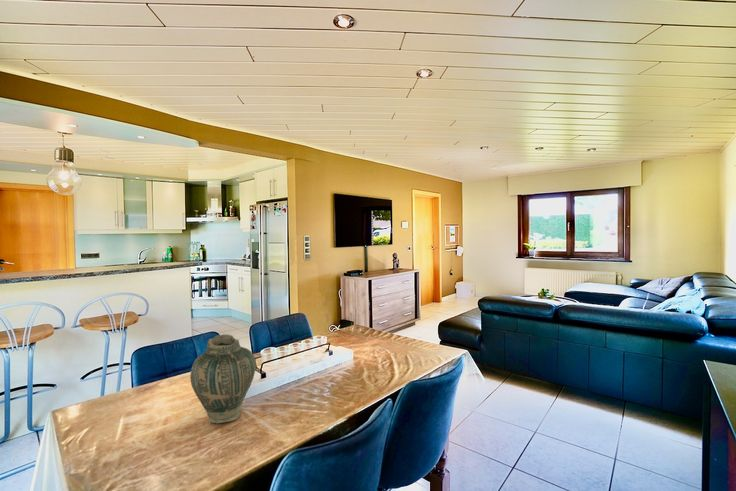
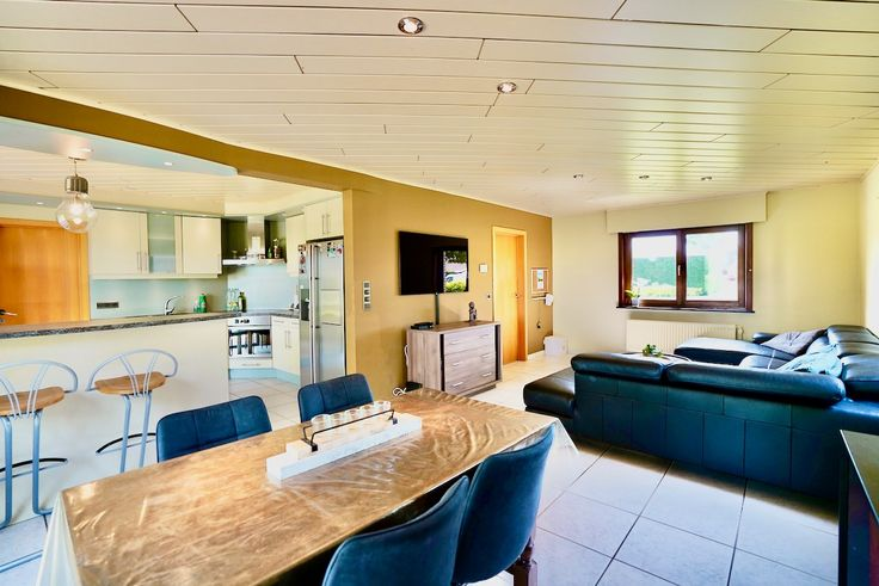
- vase [189,333,257,424]
